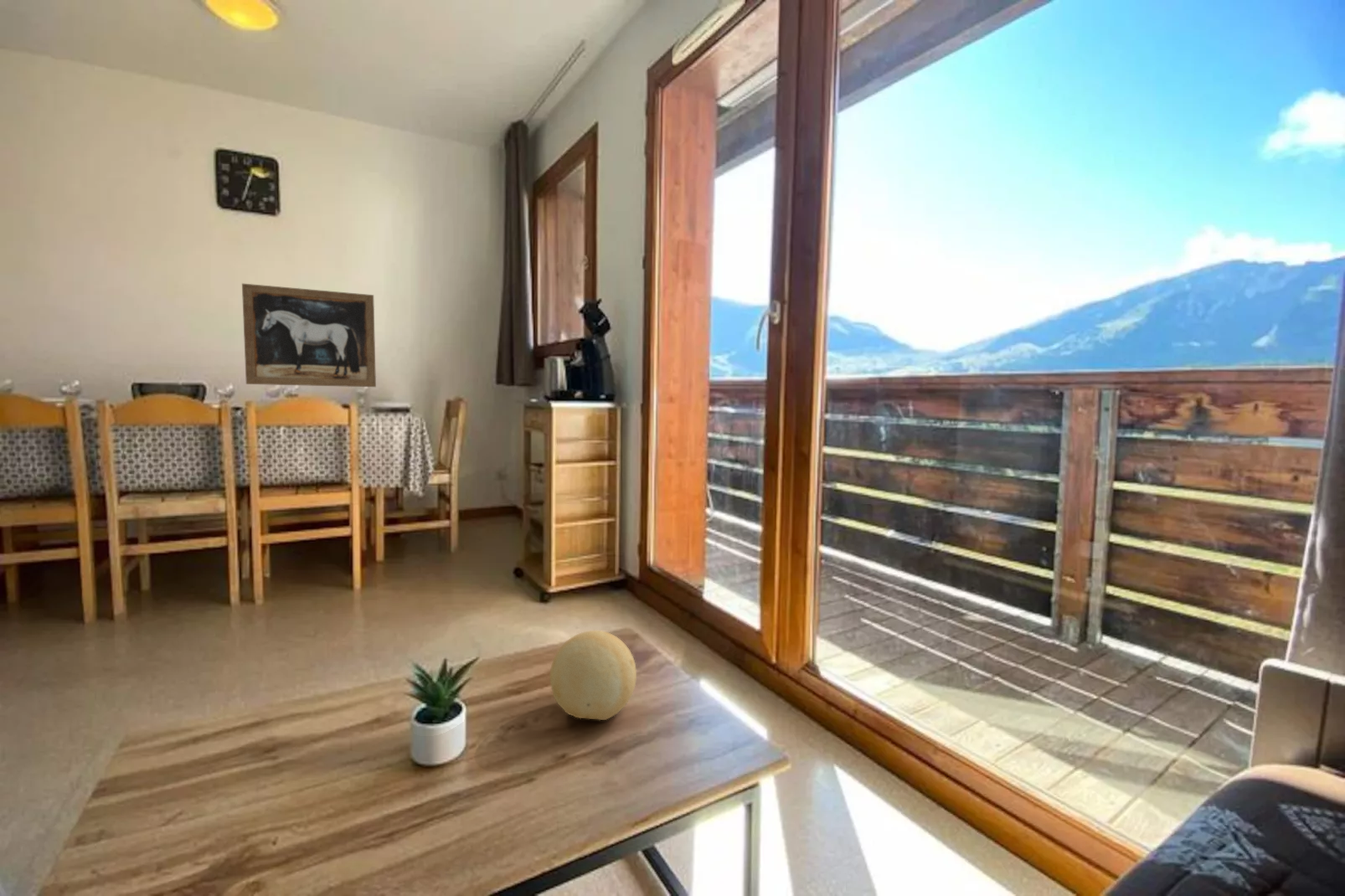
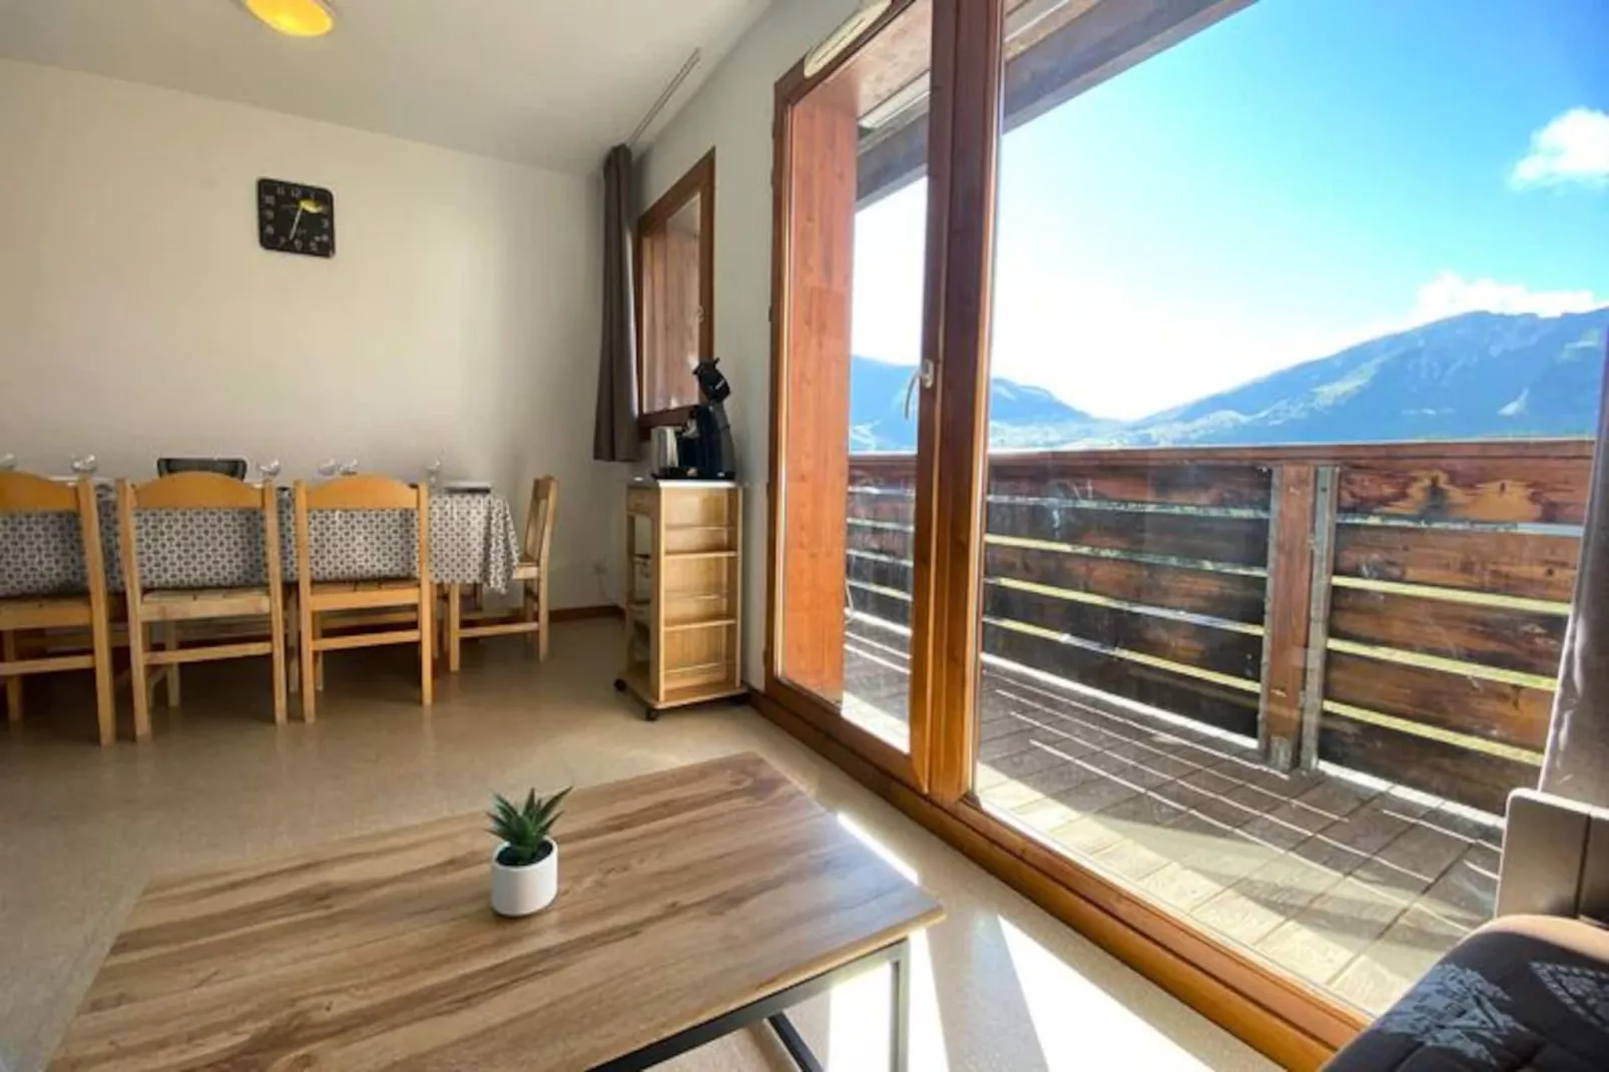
- decorative ball [549,630,637,721]
- wall art [241,282,377,388]
